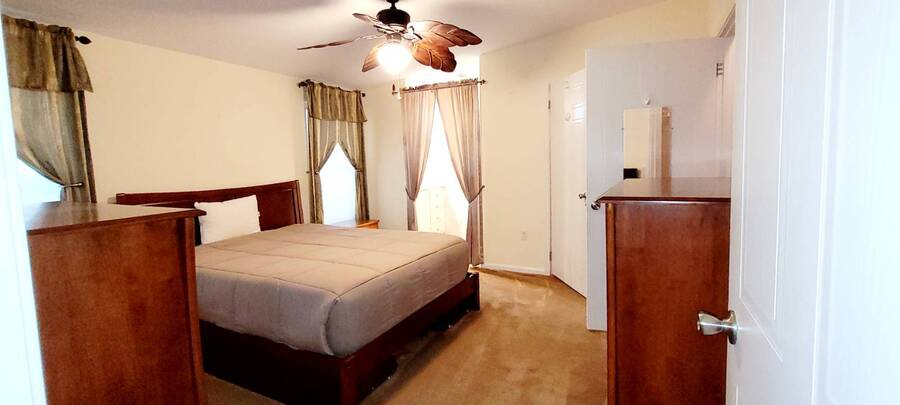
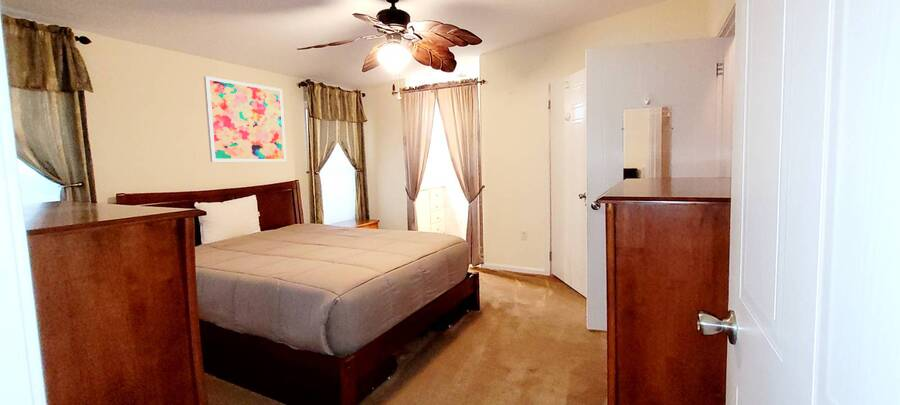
+ wall art [203,75,288,163]
